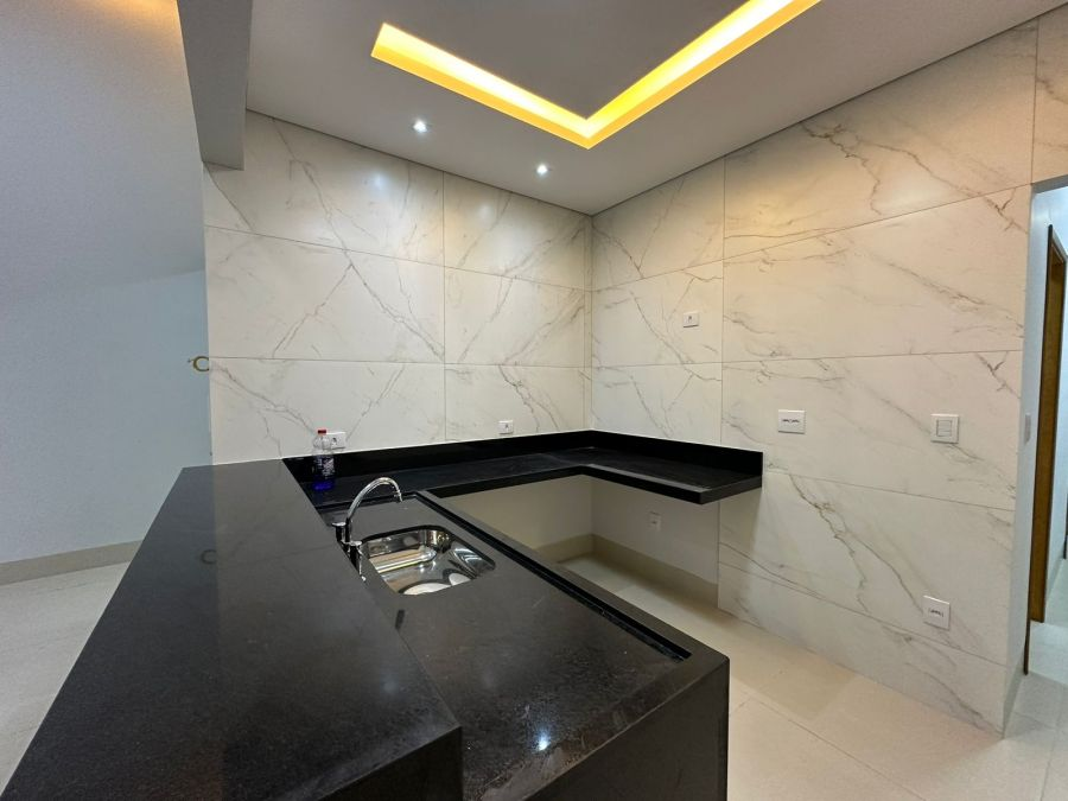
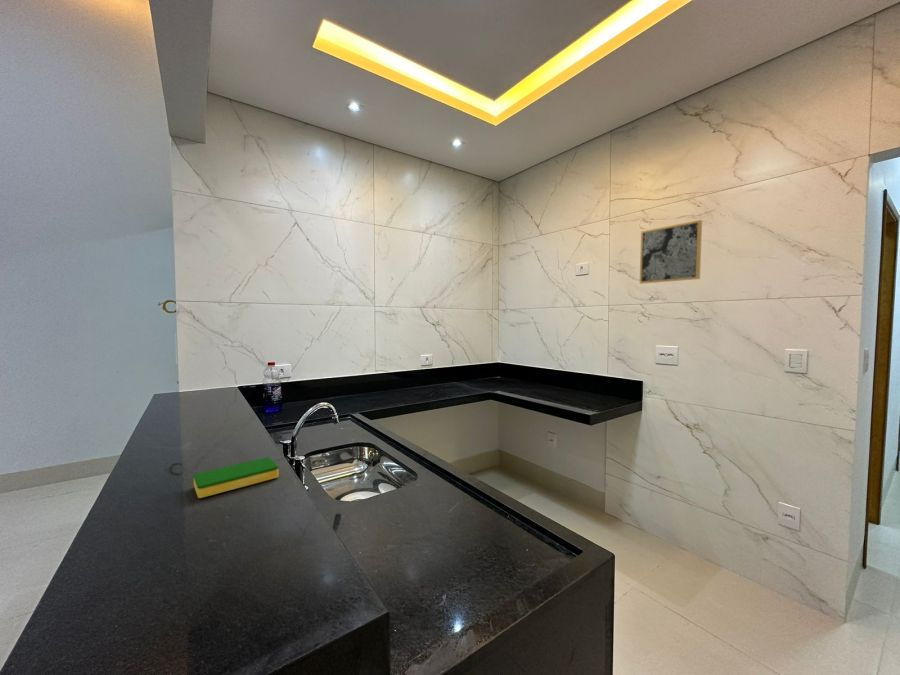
+ wall art [639,219,703,285]
+ dish sponge [193,456,280,499]
